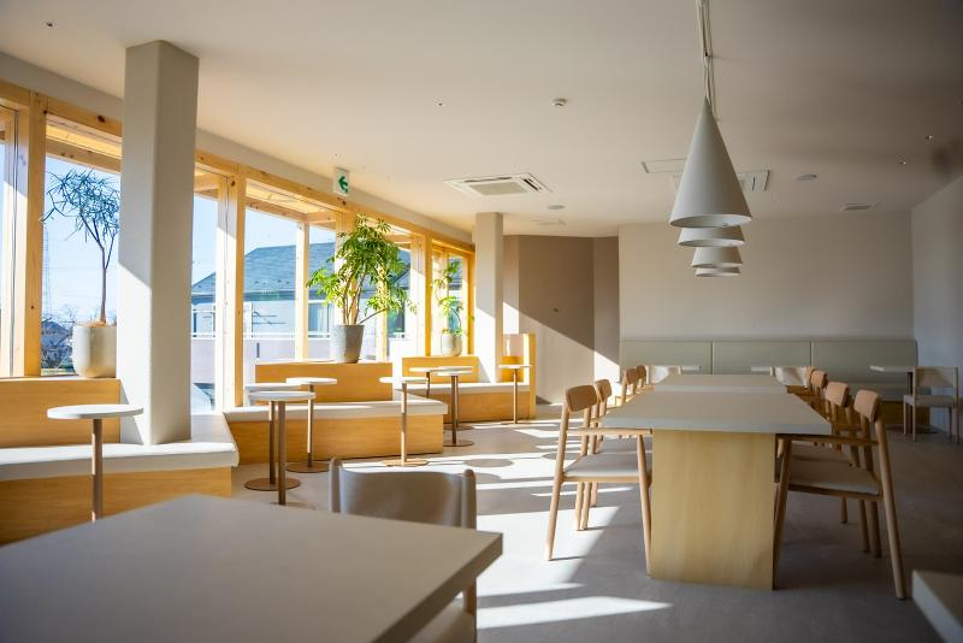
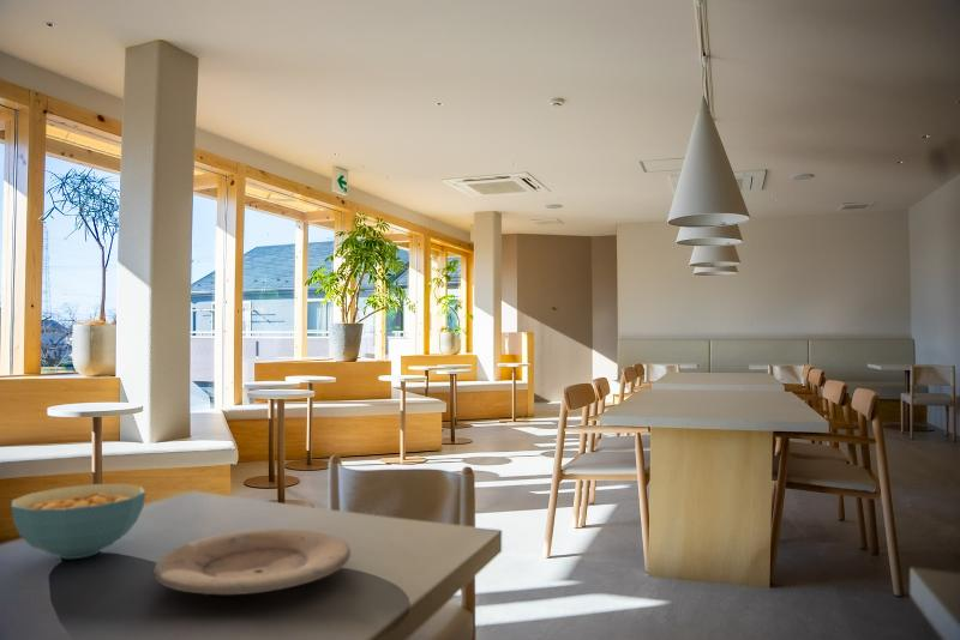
+ cereal bowl [11,483,146,560]
+ plate [152,527,352,596]
